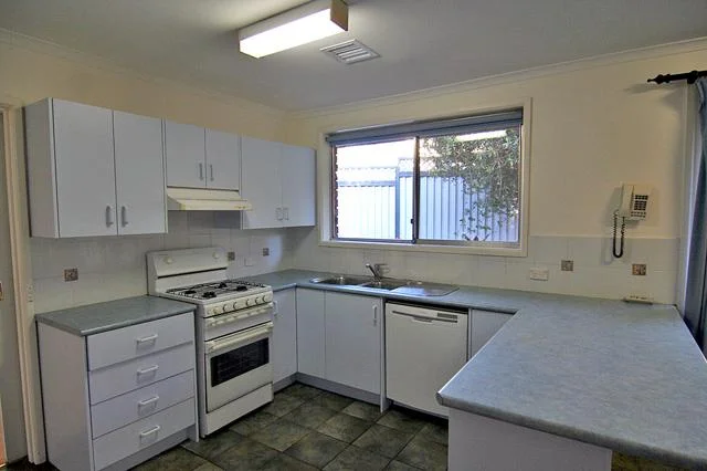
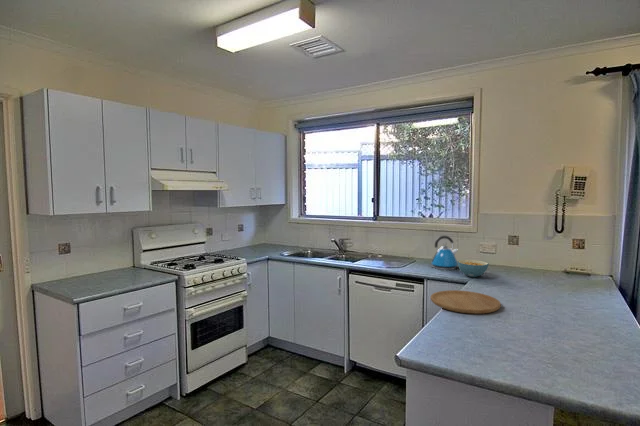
+ cutting board [430,289,502,315]
+ kettle [429,235,459,271]
+ cereal bowl [457,259,490,278]
